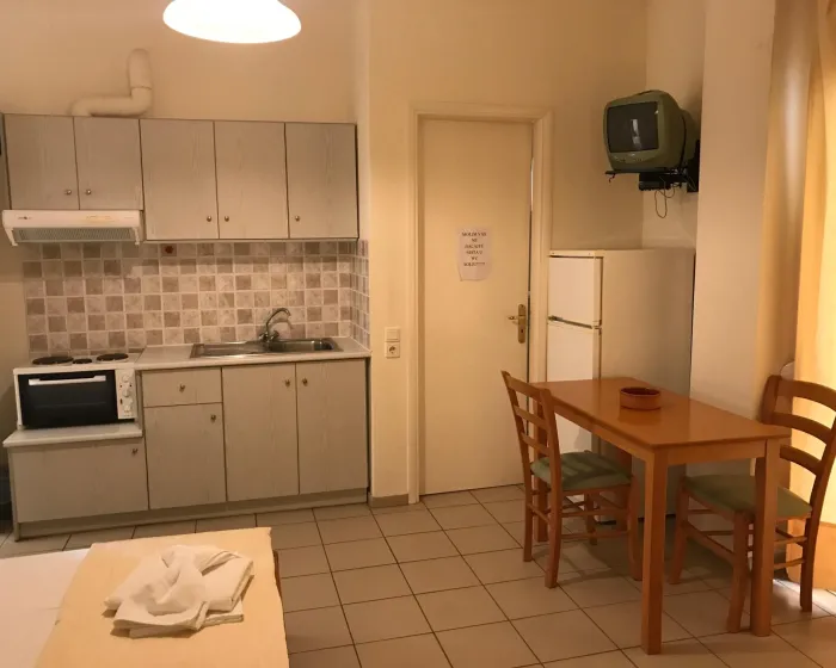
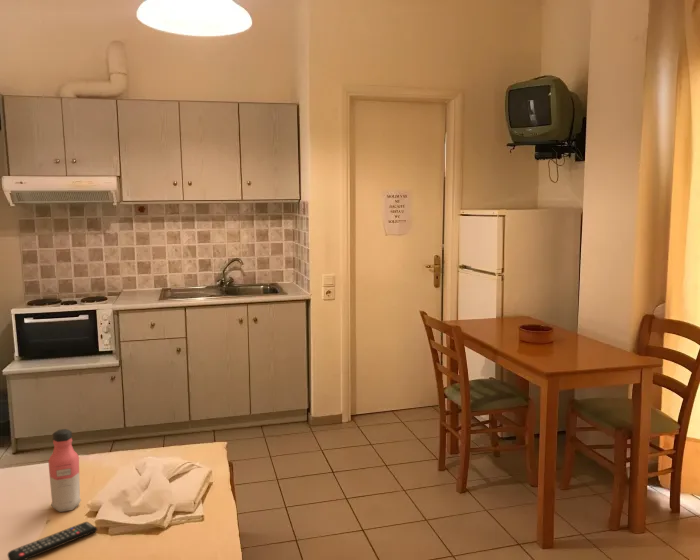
+ water bottle [47,428,82,513]
+ remote control [7,521,98,560]
